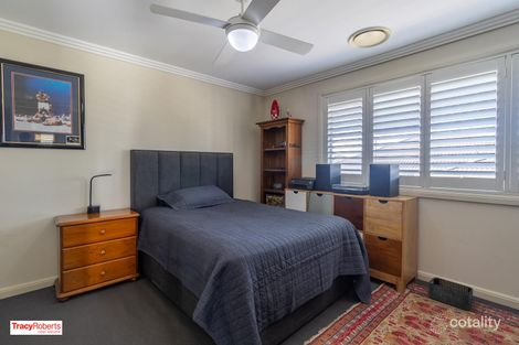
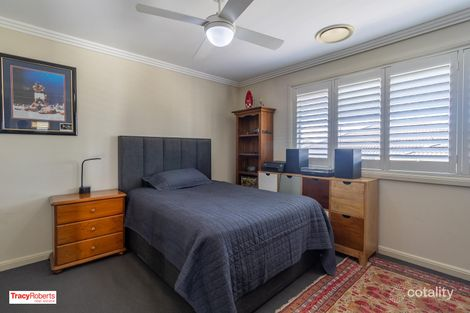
- storage bin [427,277,474,311]
